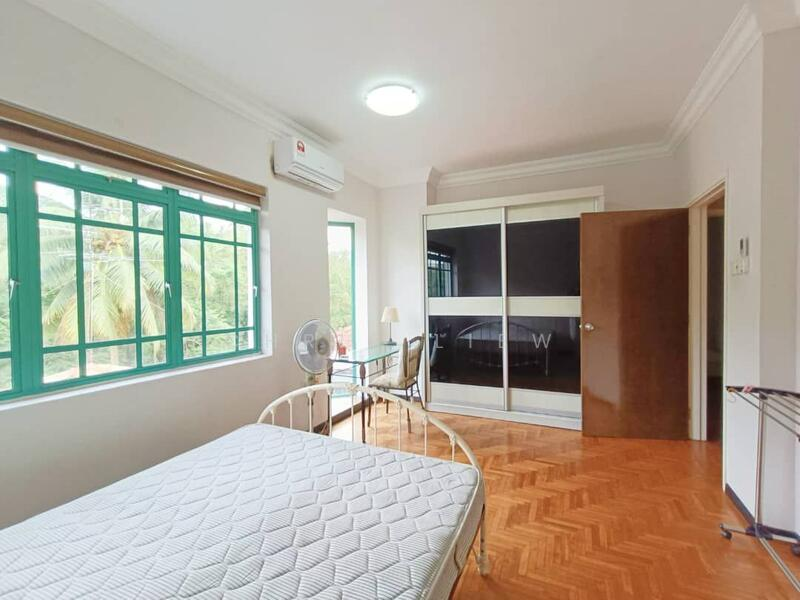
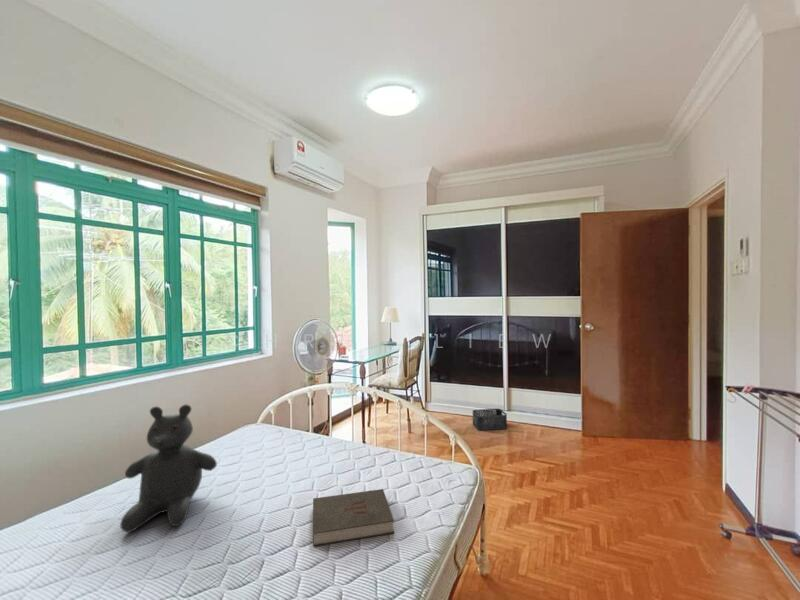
+ teddy bear [119,404,218,533]
+ book [312,488,395,547]
+ storage bin [471,408,508,431]
